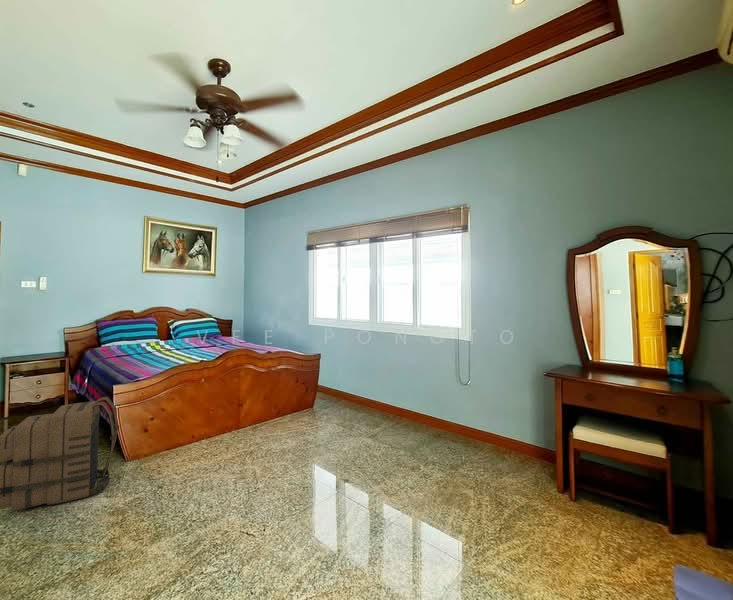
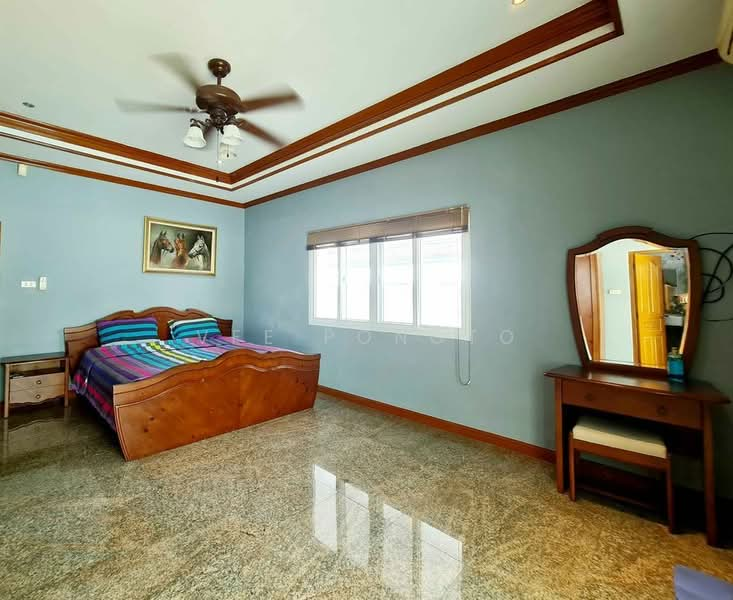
- backpack [0,396,120,512]
